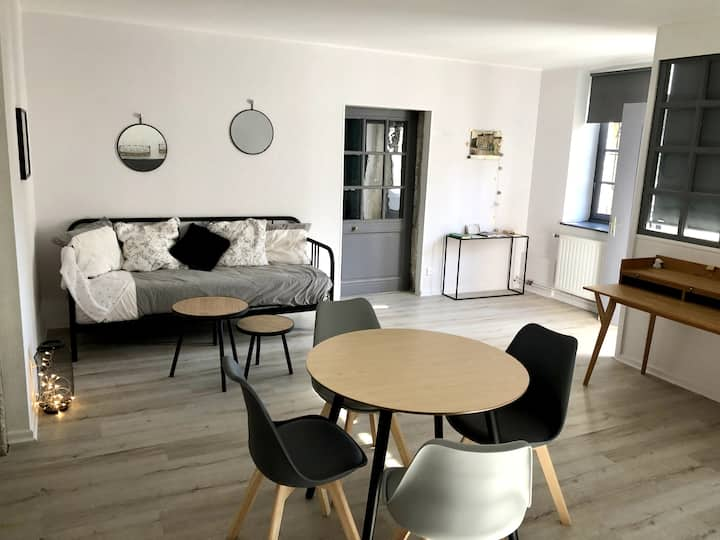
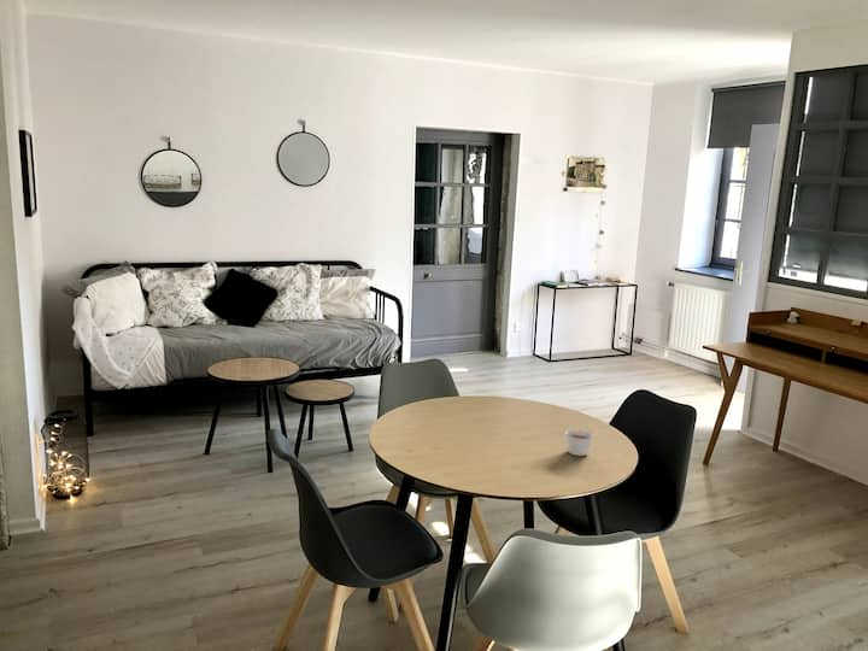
+ candle [564,428,594,457]
